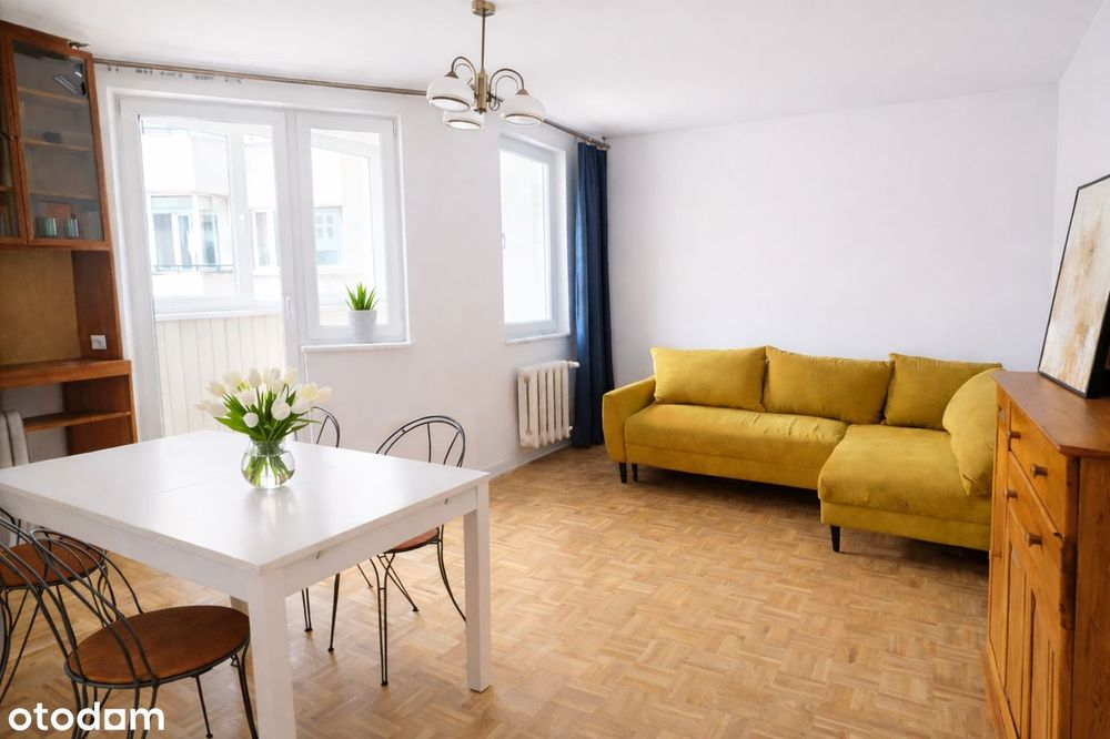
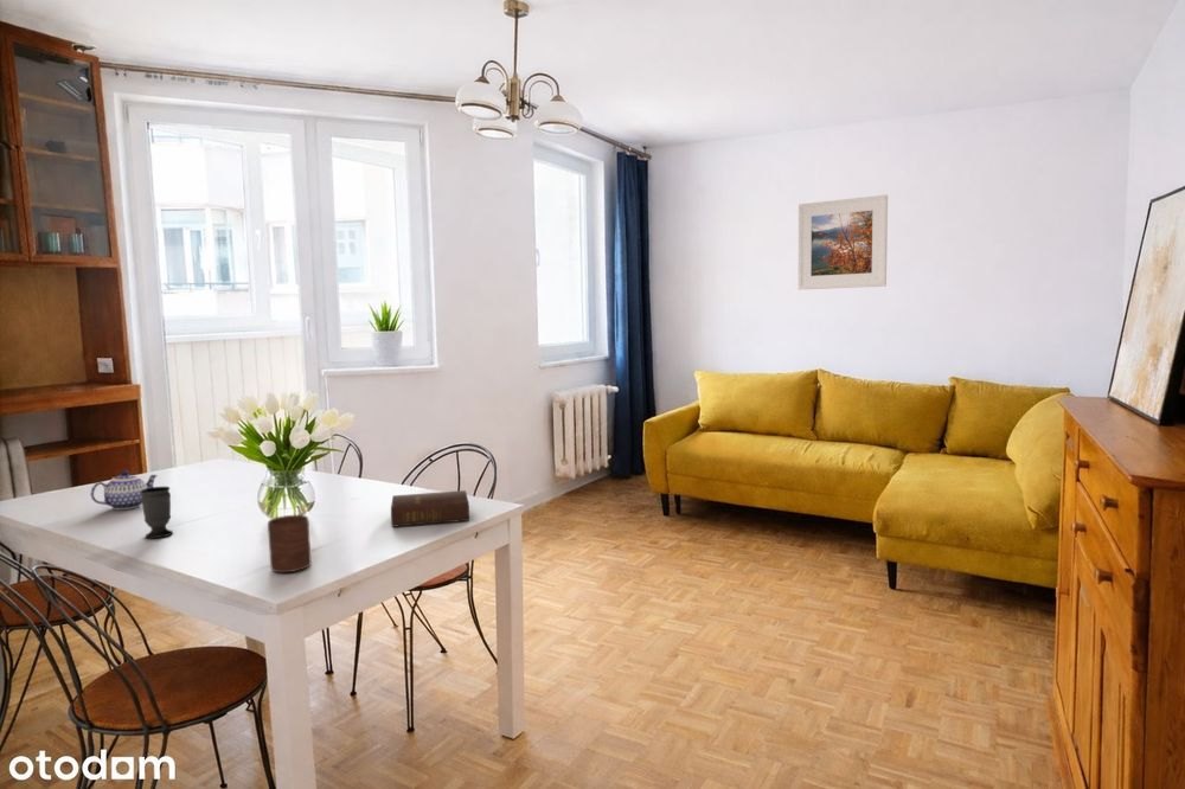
+ bible [390,489,470,528]
+ cup [141,486,174,539]
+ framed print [798,193,889,290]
+ cup [267,514,313,573]
+ teapot [90,469,159,511]
